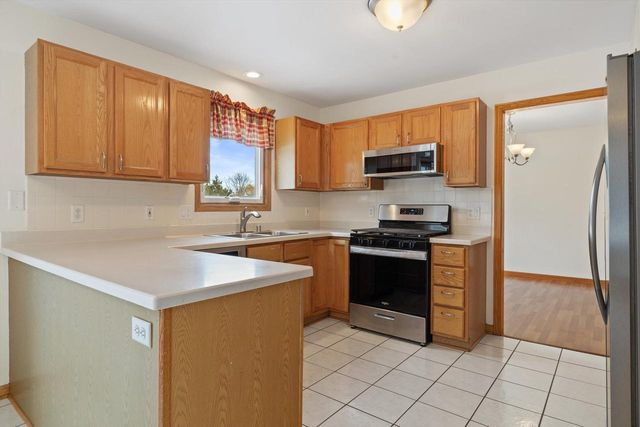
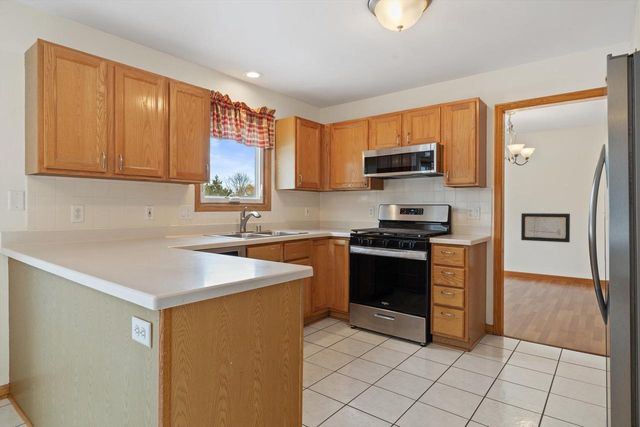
+ wall art [520,212,571,244]
